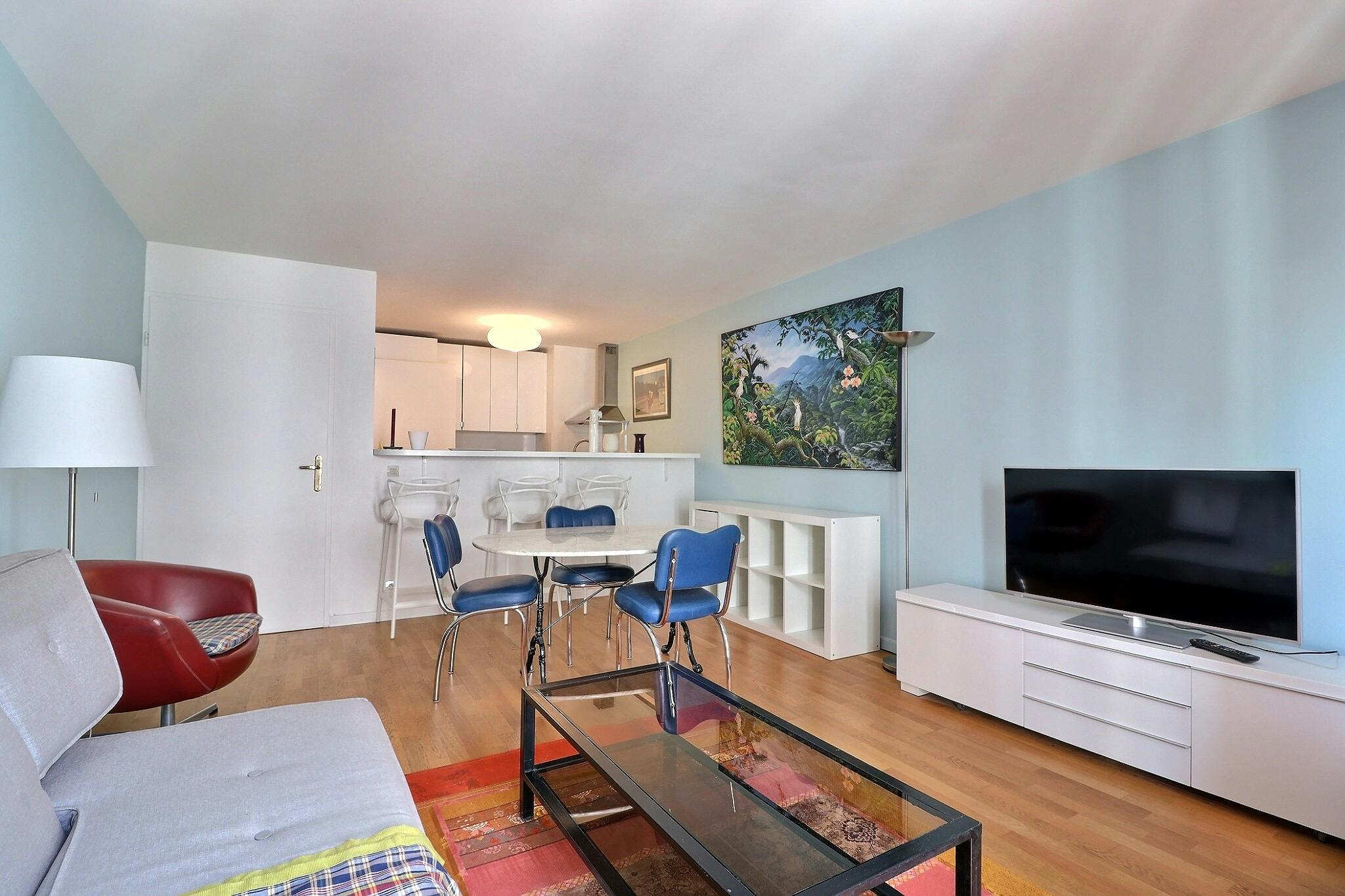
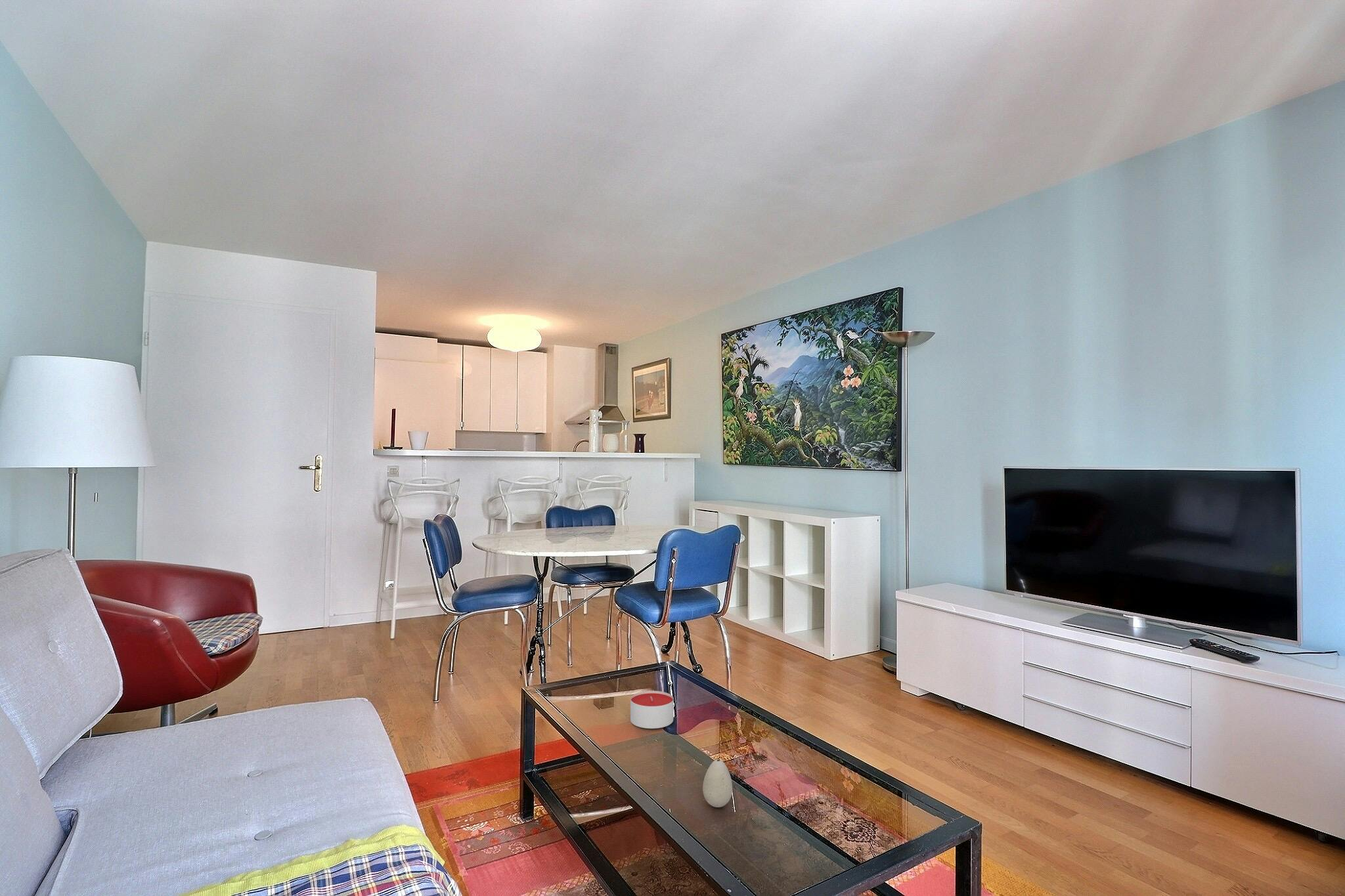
+ decorative egg [702,759,733,808]
+ candle [630,690,674,729]
